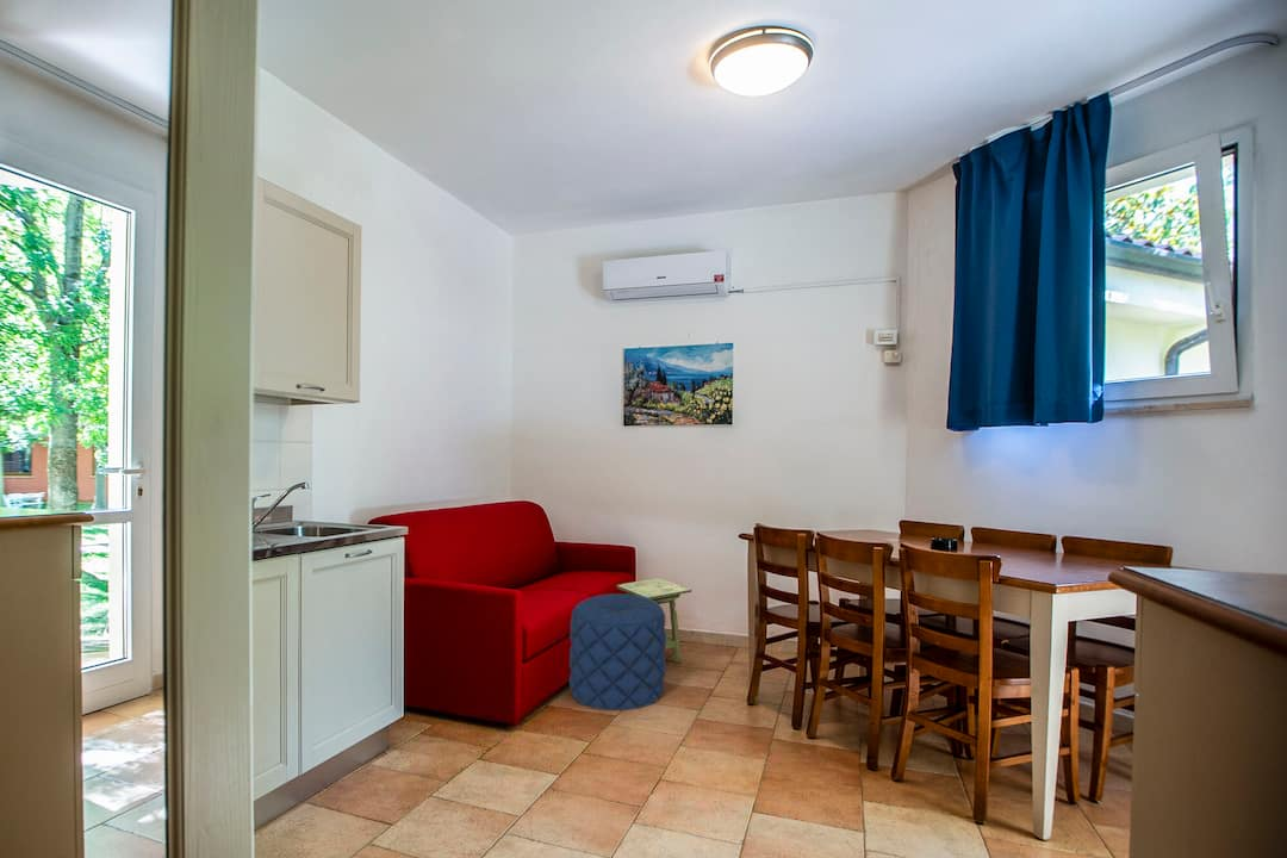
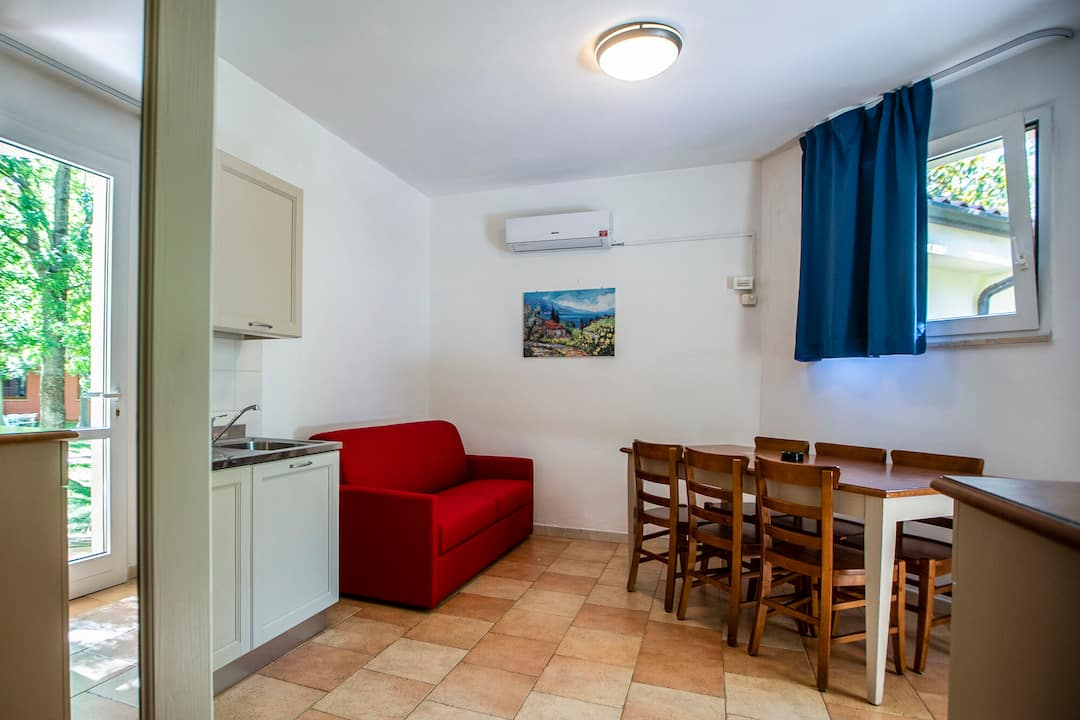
- pouf [568,592,667,711]
- side table [615,577,694,665]
